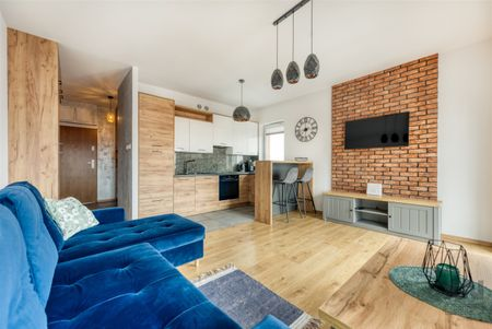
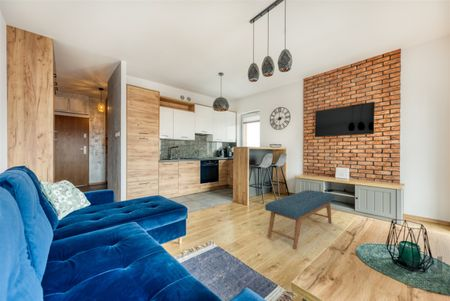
+ bench [264,189,335,250]
